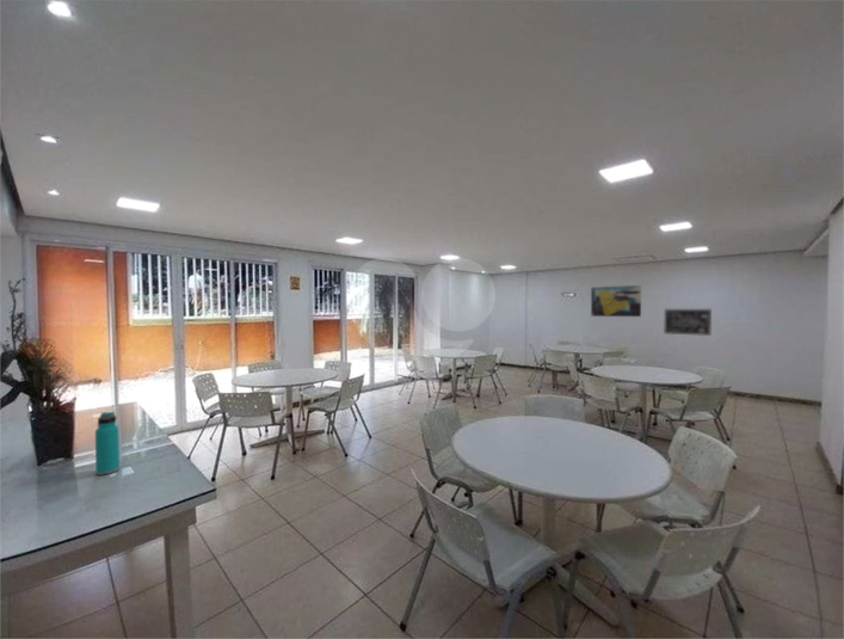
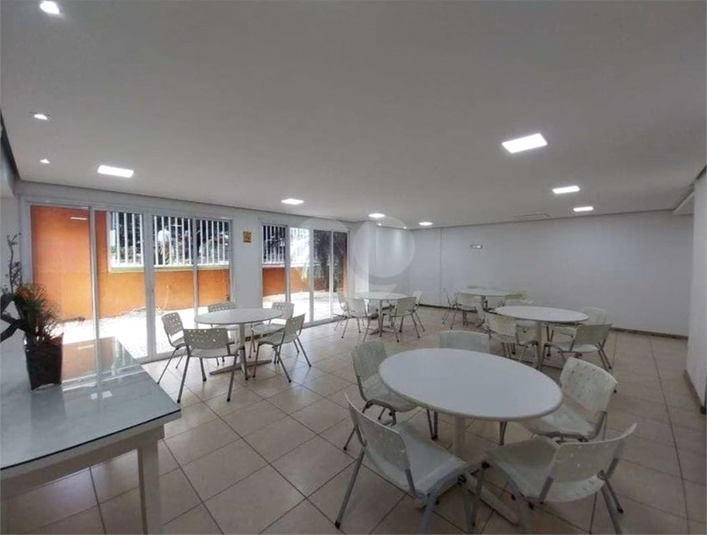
- wall art [590,284,642,318]
- wall art [663,308,713,337]
- water bottle [94,411,121,477]
